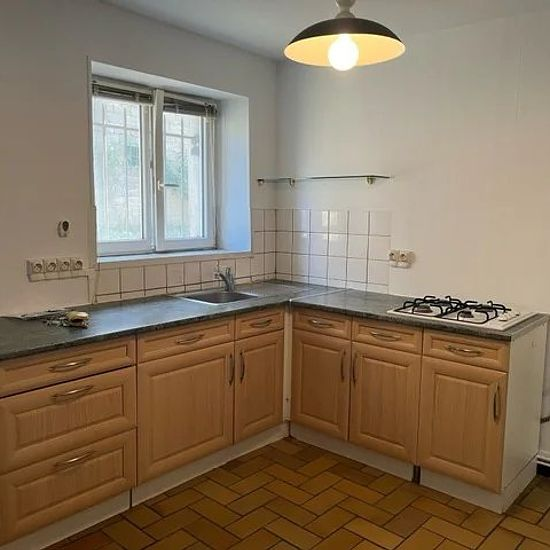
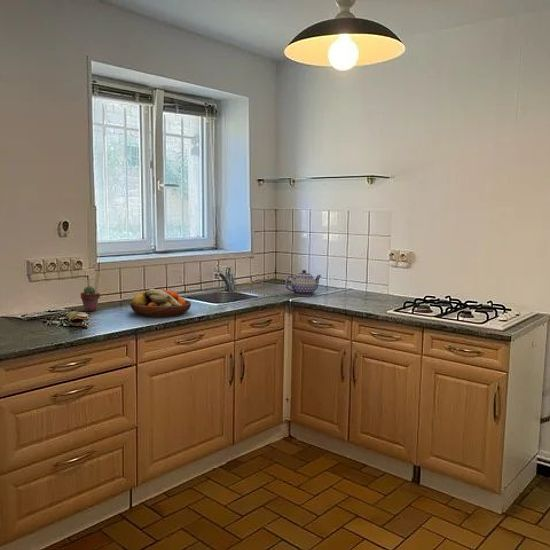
+ fruit bowl [129,287,192,318]
+ teapot [284,269,322,297]
+ potted succulent [80,285,101,312]
